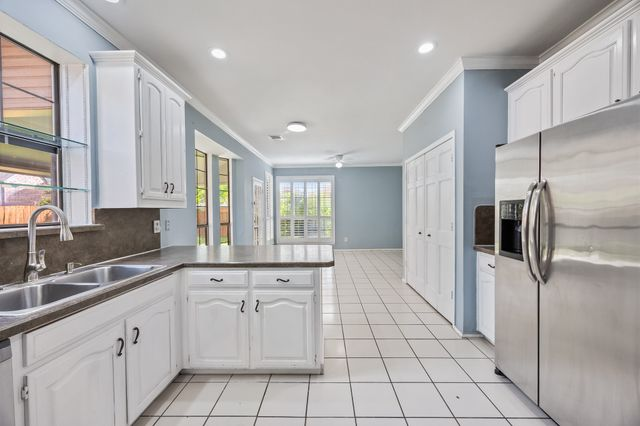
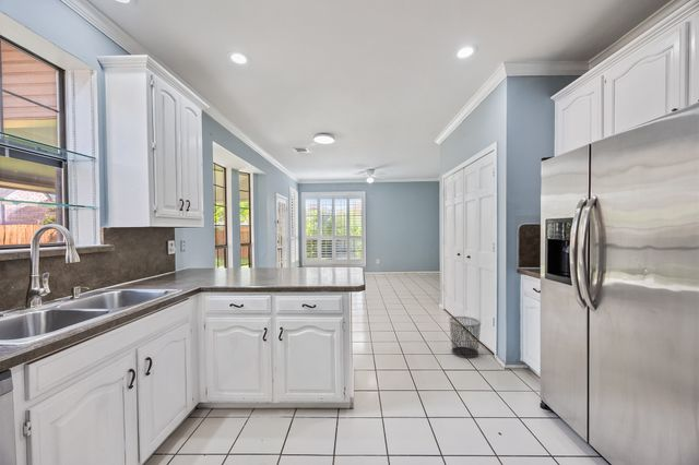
+ trash can [448,315,482,359]
